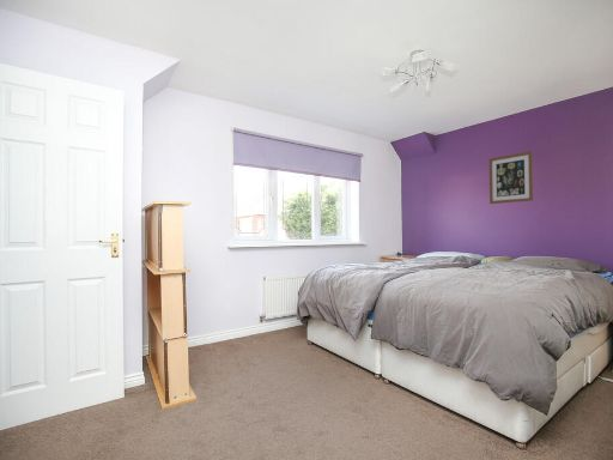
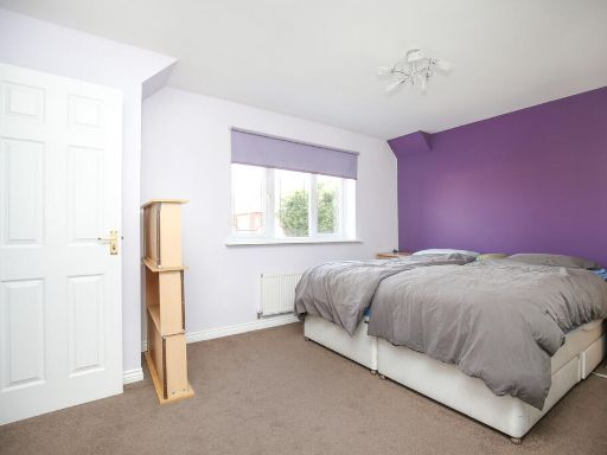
- wall art [487,150,534,205]
